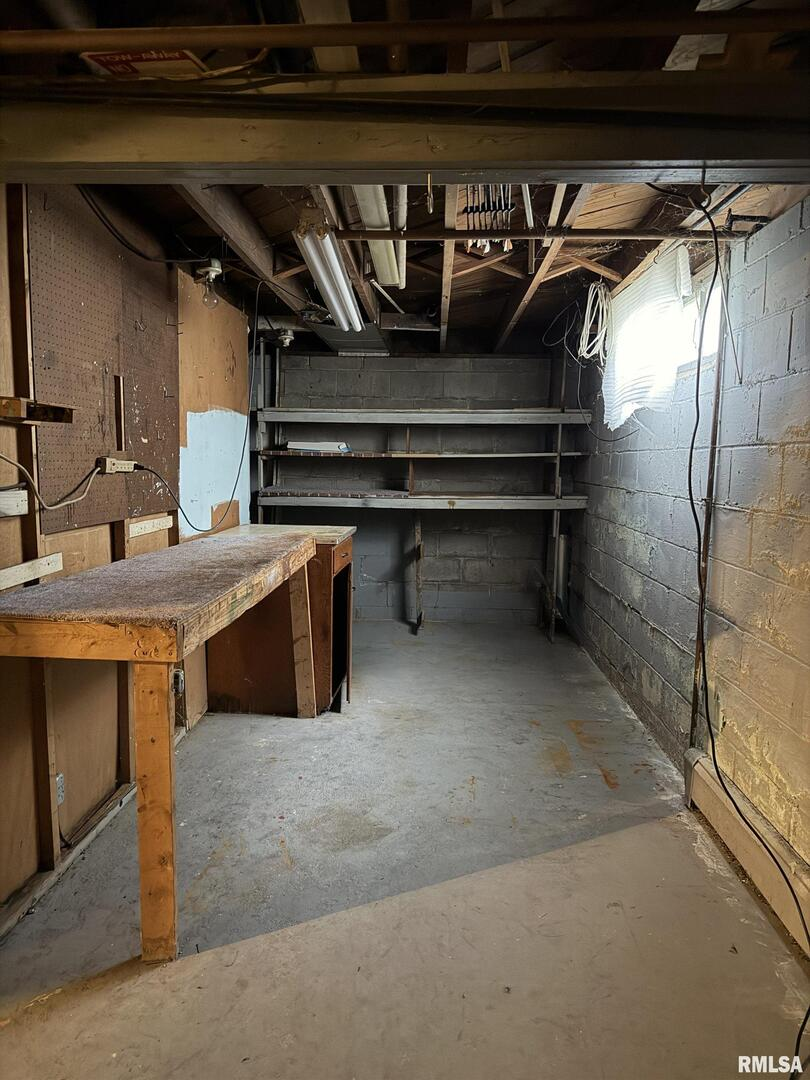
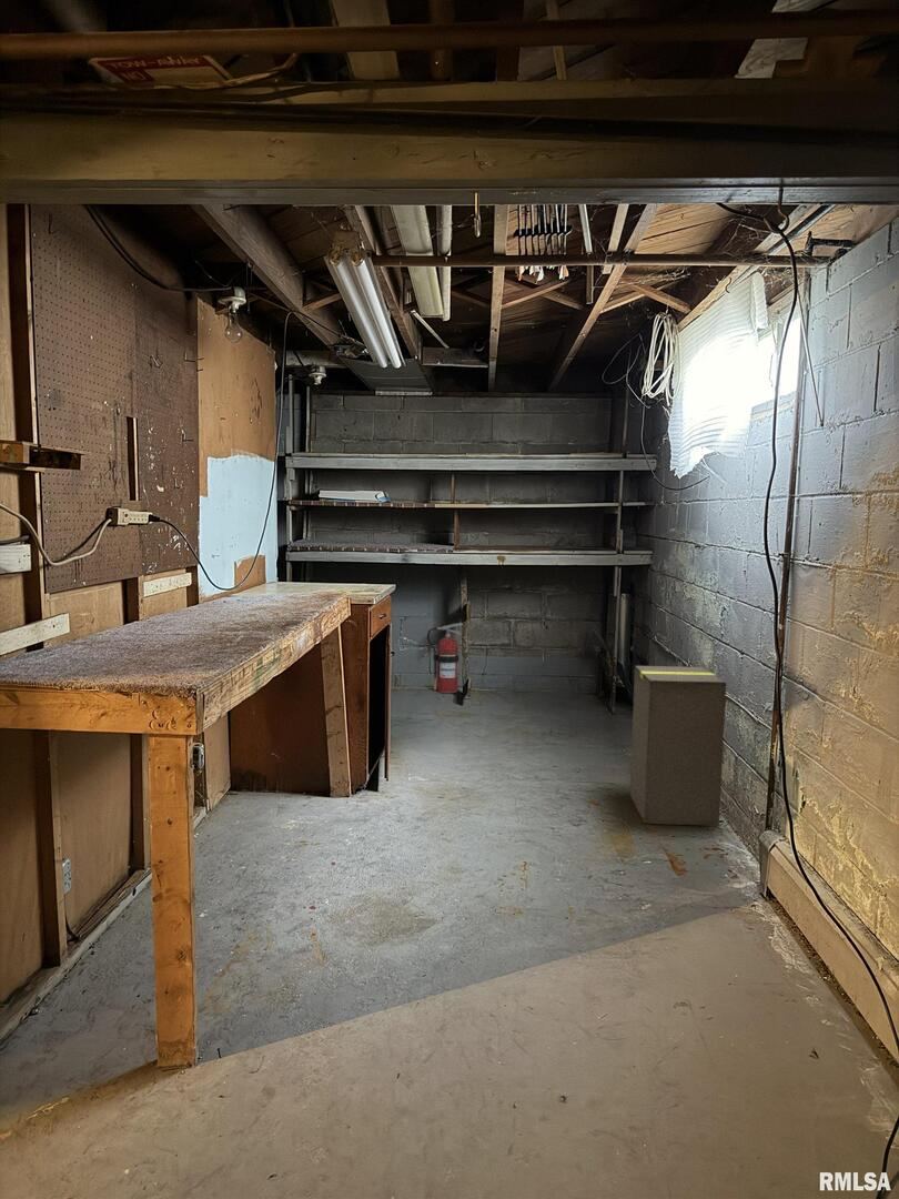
+ fire extinguisher [426,622,464,694]
+ cardboard box [629,665,727,827]
